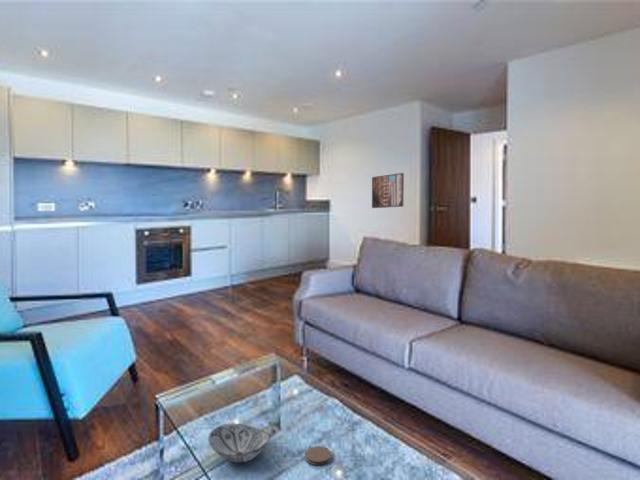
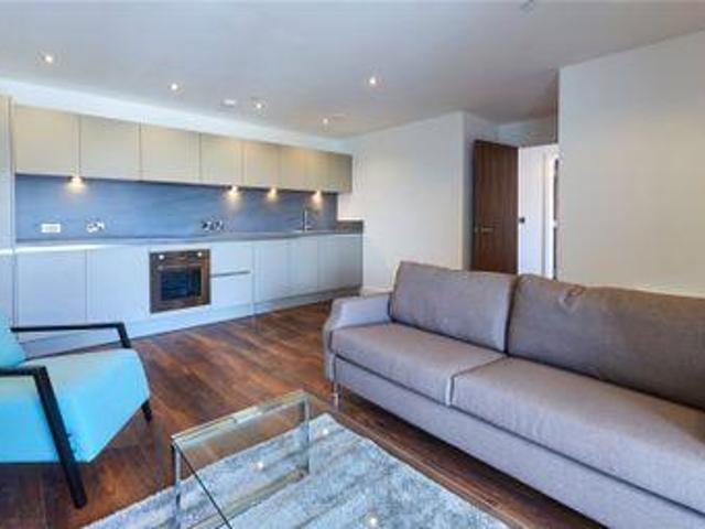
- decorative bowl [207,423,271,464]
- coaster [305,445,333,466]
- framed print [371,172,405,209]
